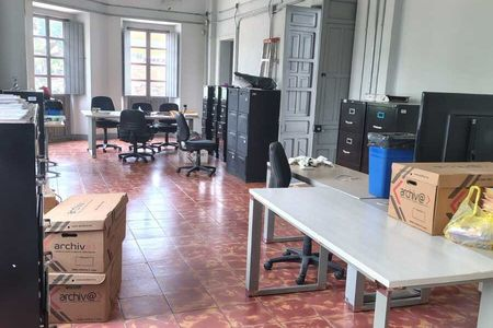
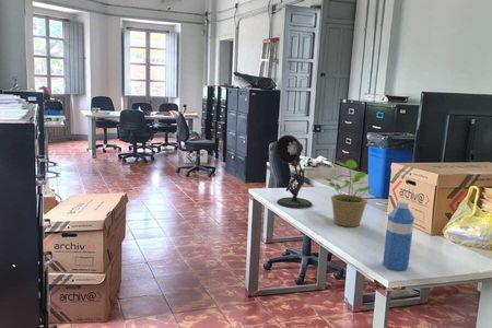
+ desk lamp [274,133,314,209]
+ potted plant [321,159,375,227]
+ water bottle [382,200,415,272]
